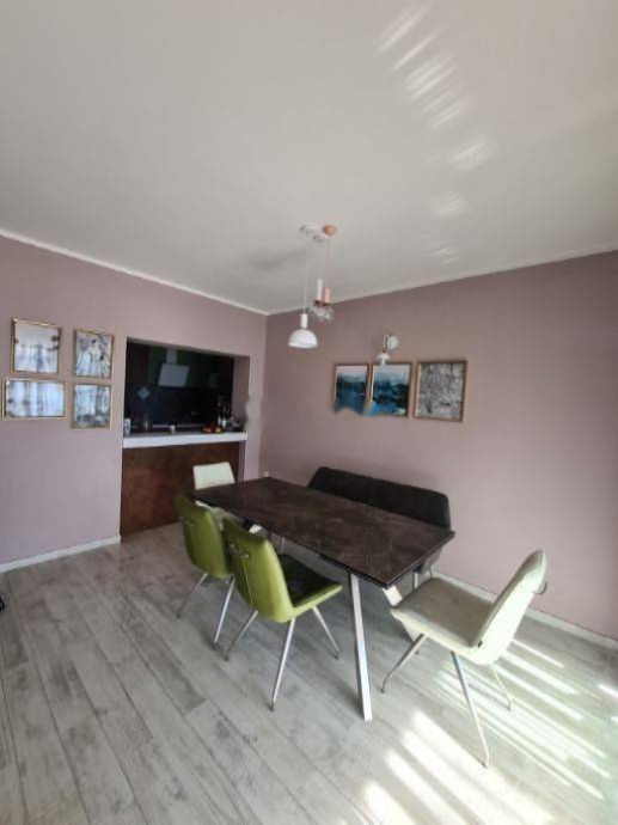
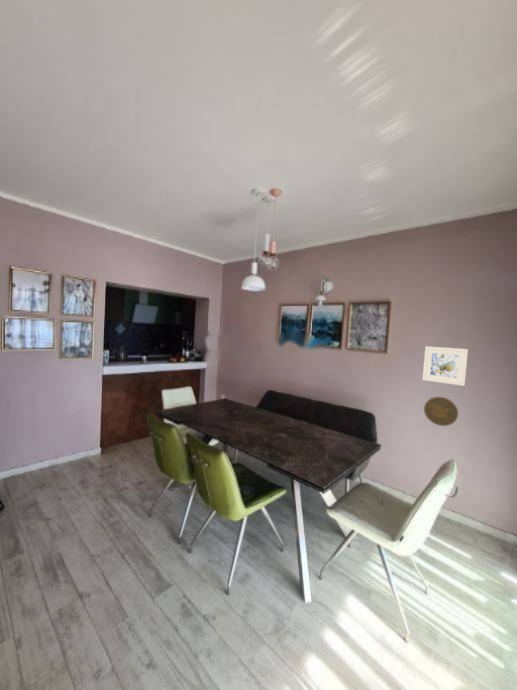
+ decorative plate [423,396,459,427]
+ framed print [421,345,469,387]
